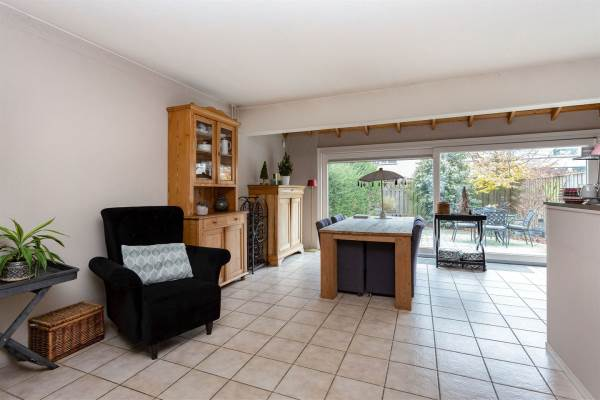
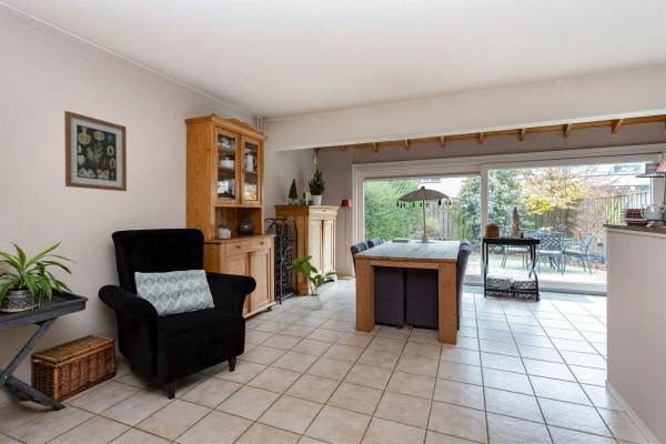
+ house plant [290,254,343,311]
+ wall art [63,110,128,192]
